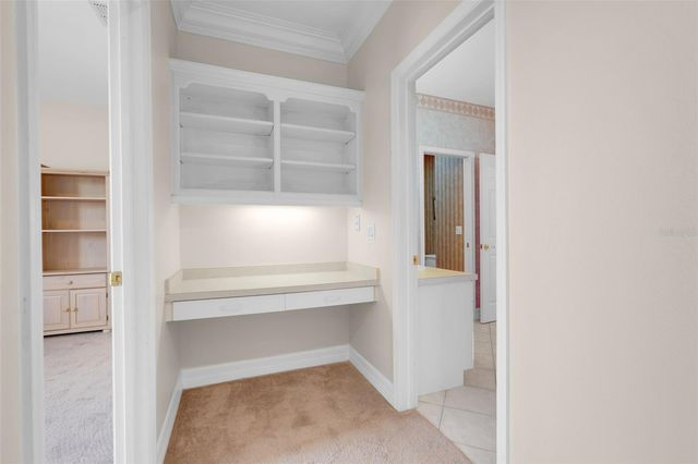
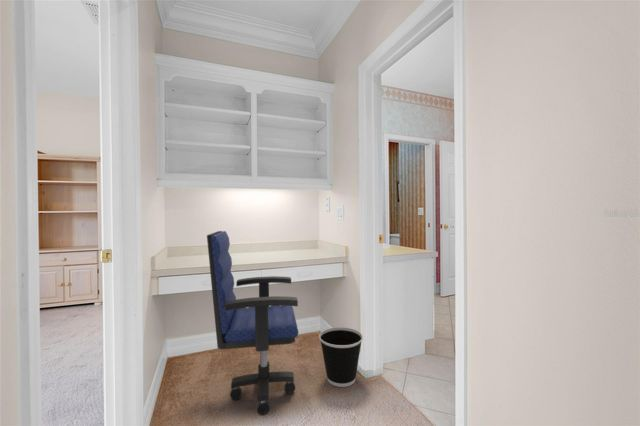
+ wastebasket [318,326,364,388]
+ office chair [206,230,300,416]
